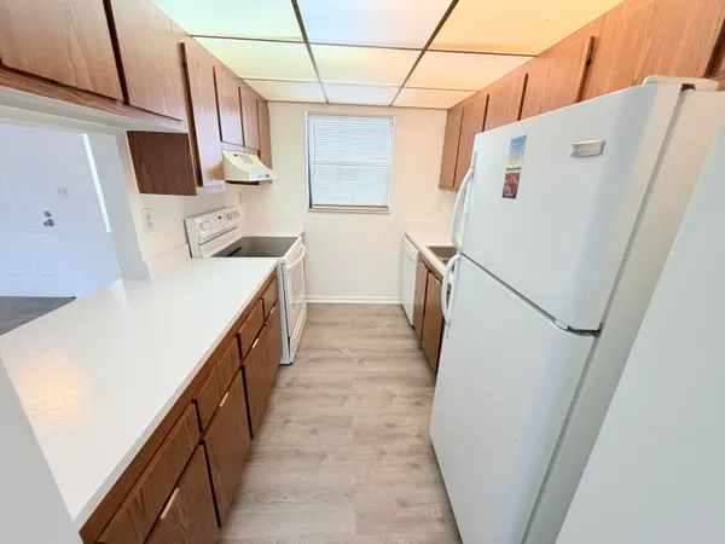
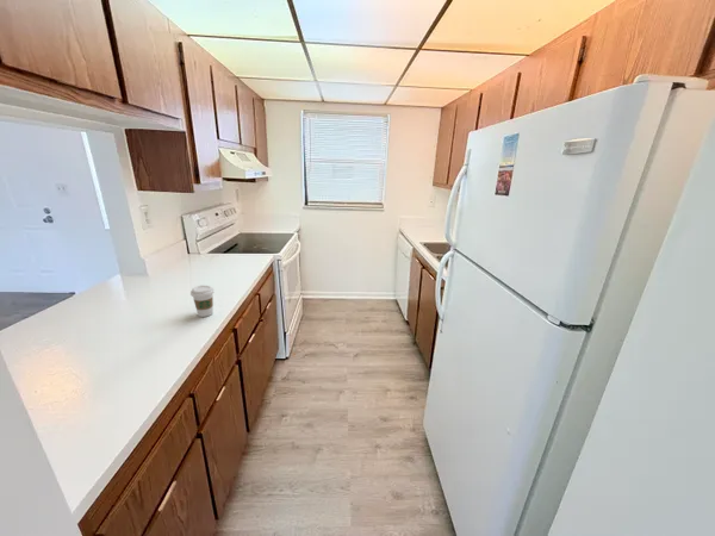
+ coffee cup [189,283,216,318]
